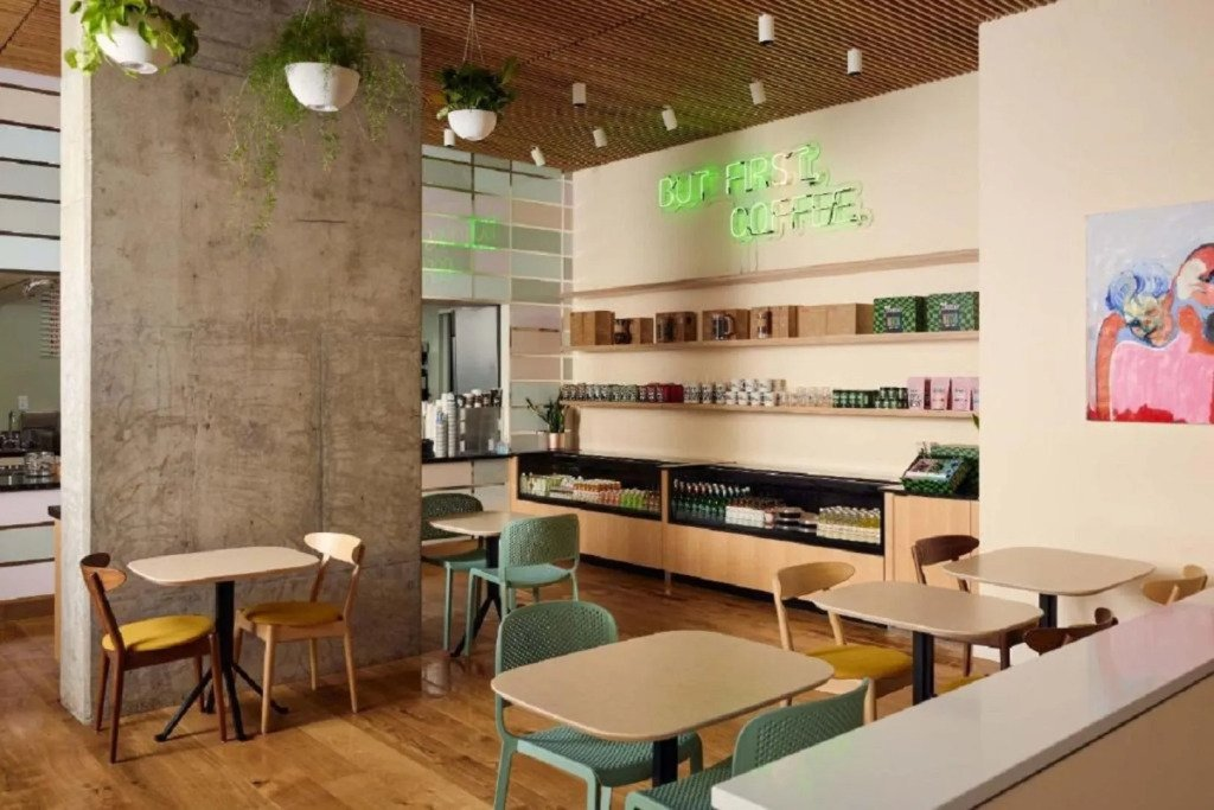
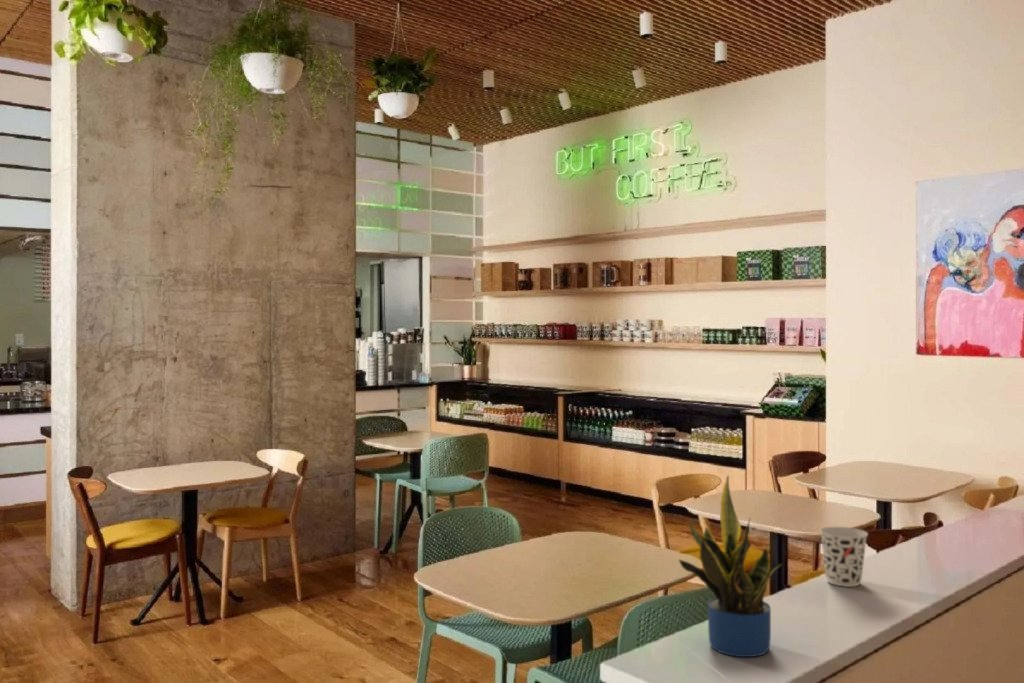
+ cup [819,526,869,588]
+ potted plant [678,474,783,658]
